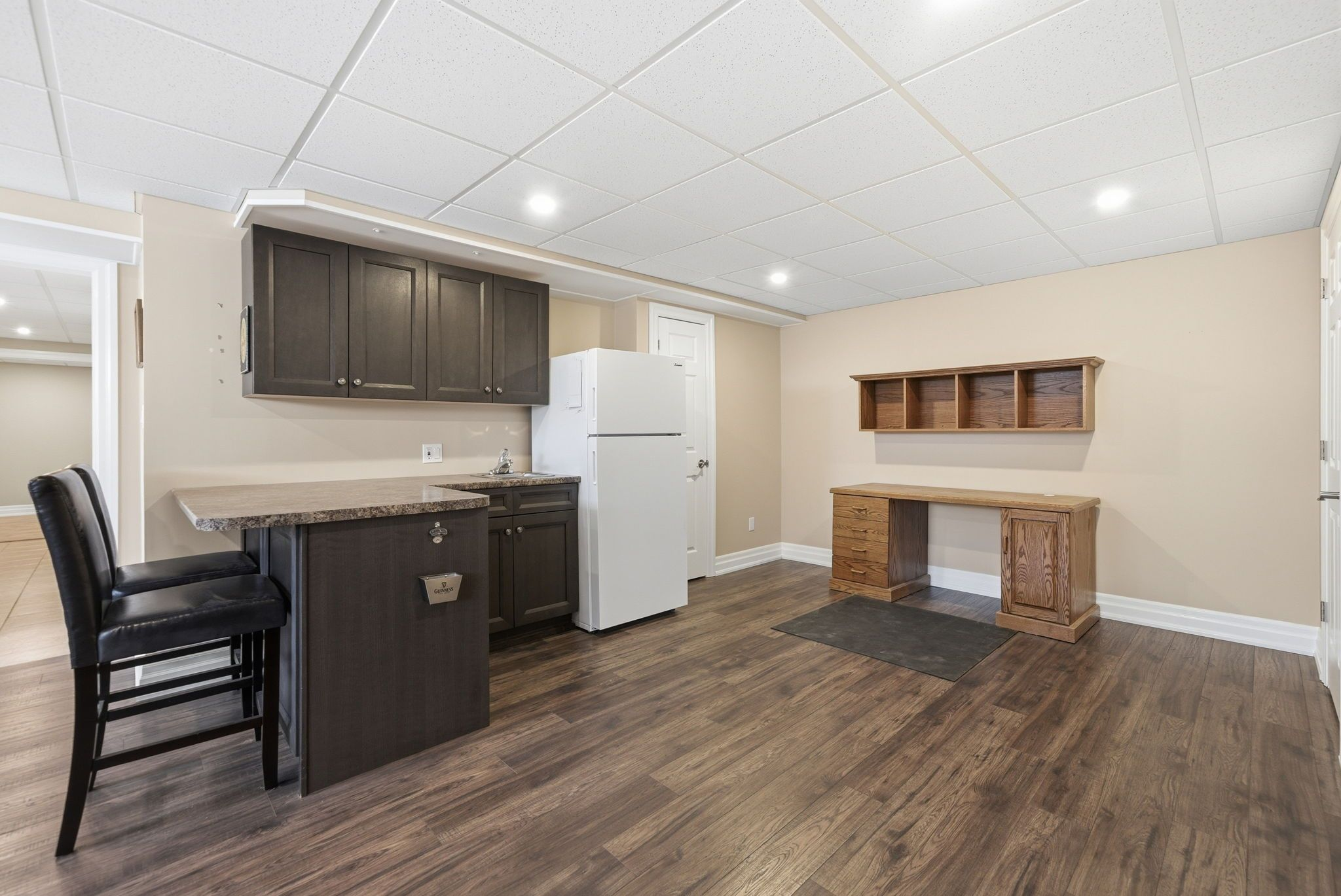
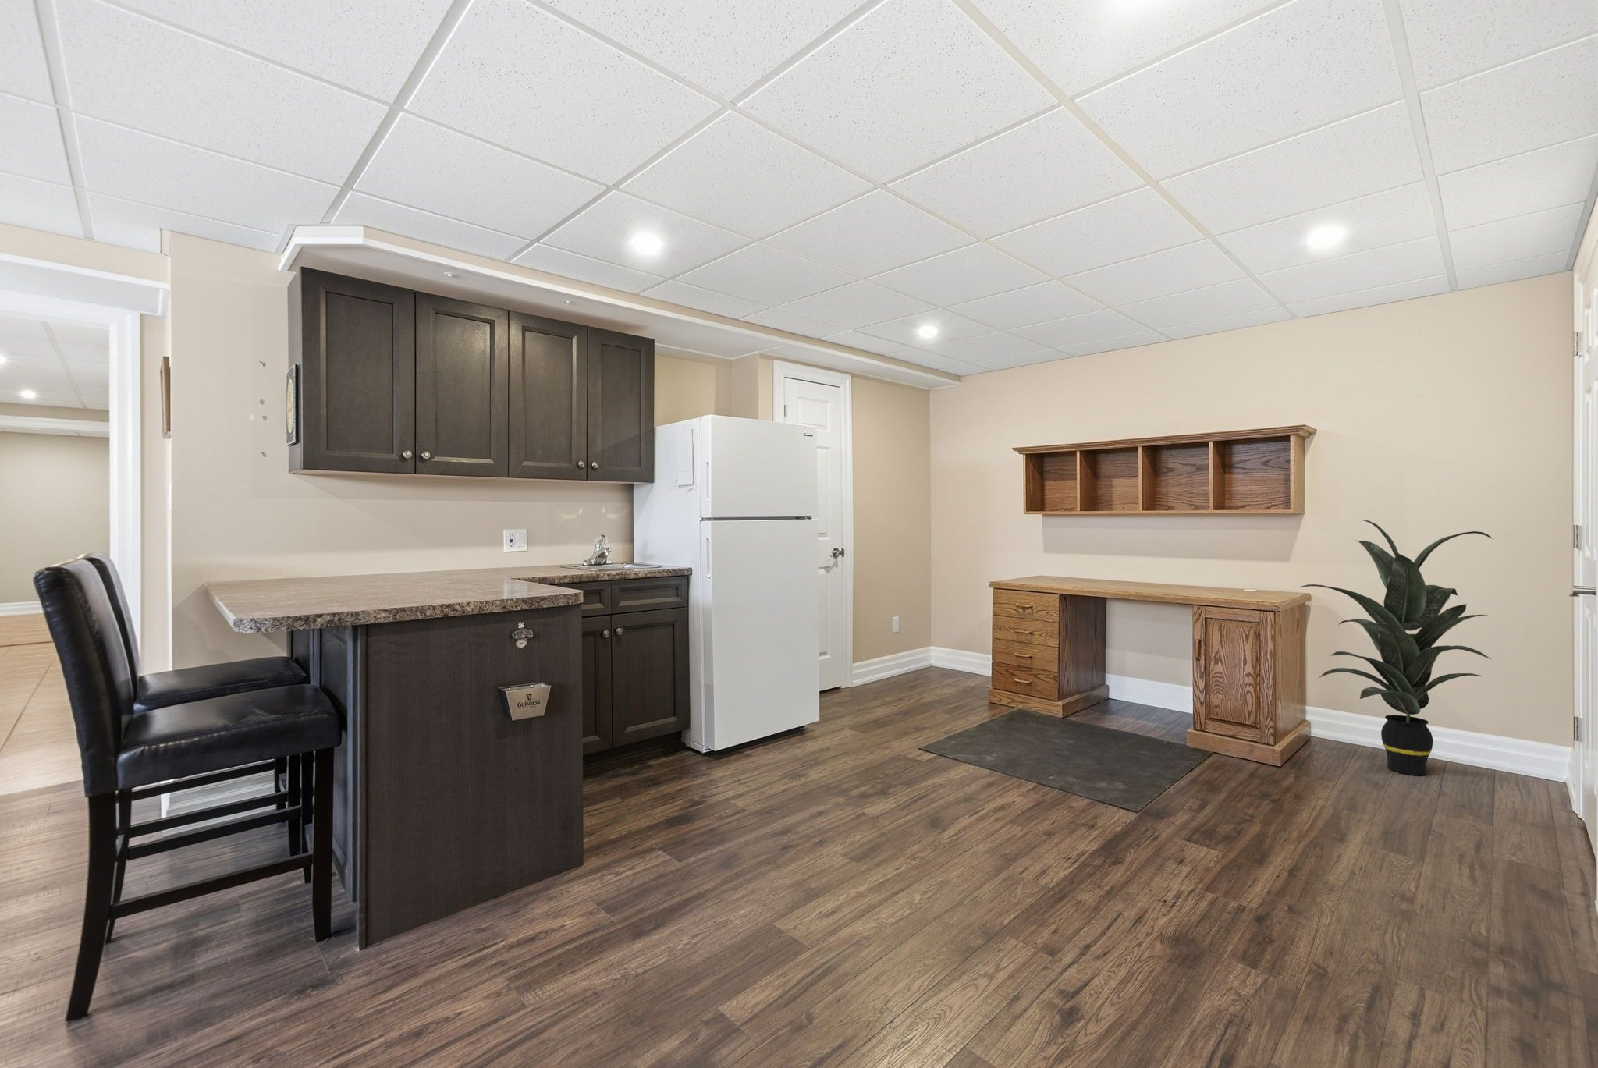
+ indoor plant [1298,519,1493,776]
